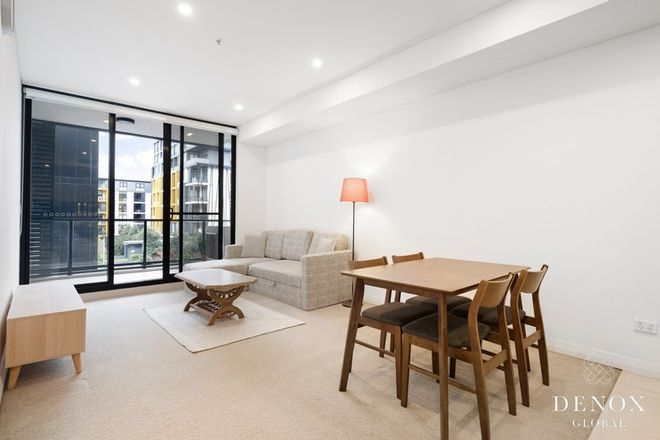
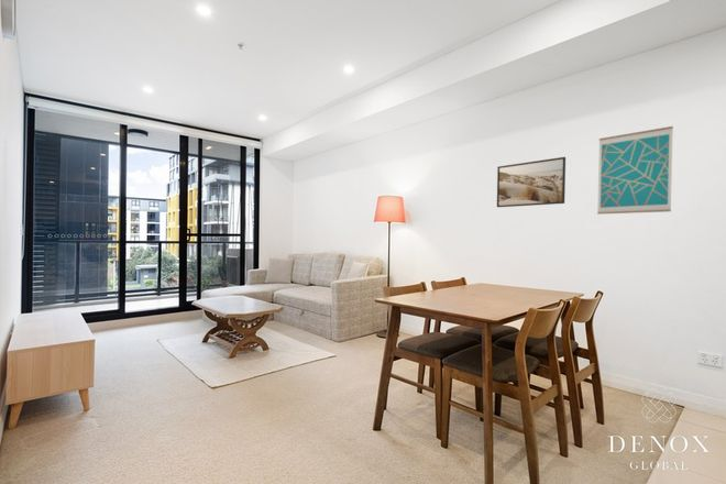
+ wall art [596,125,674,216]
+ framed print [496,156,566,208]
